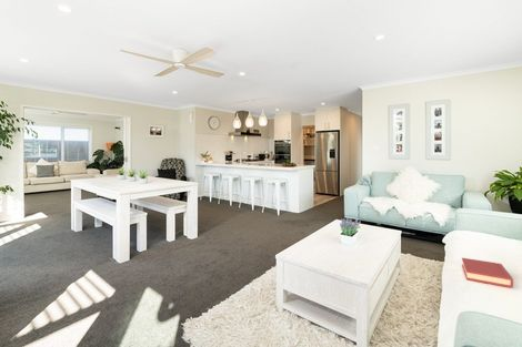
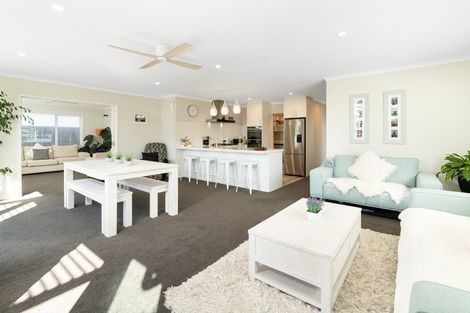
- hardback book [461,257,514,288]
